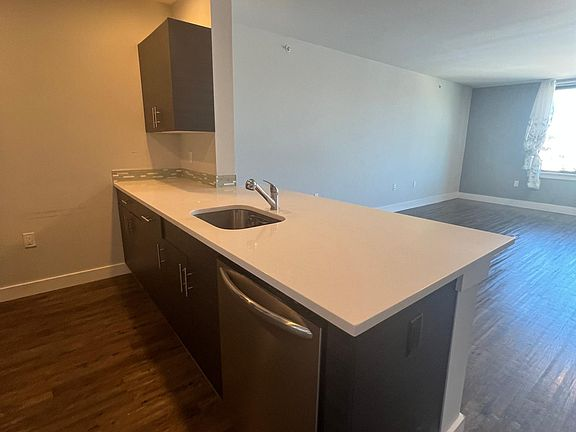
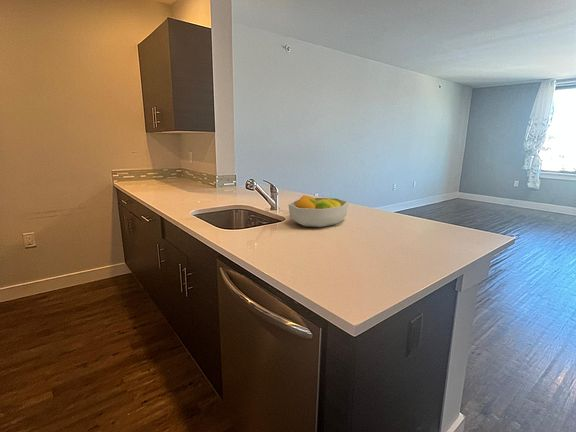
+ fruit bowl [287,194,349,228]
